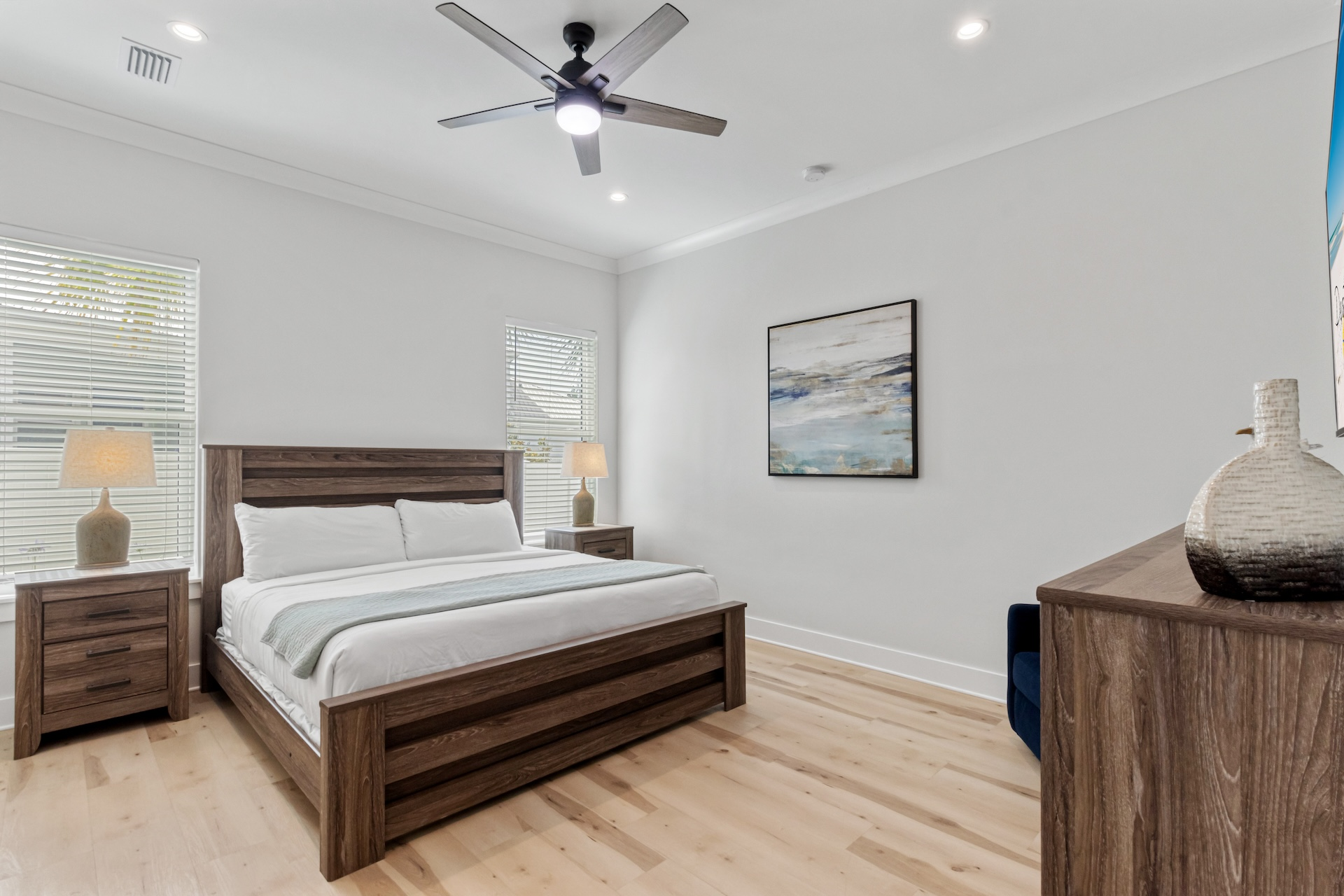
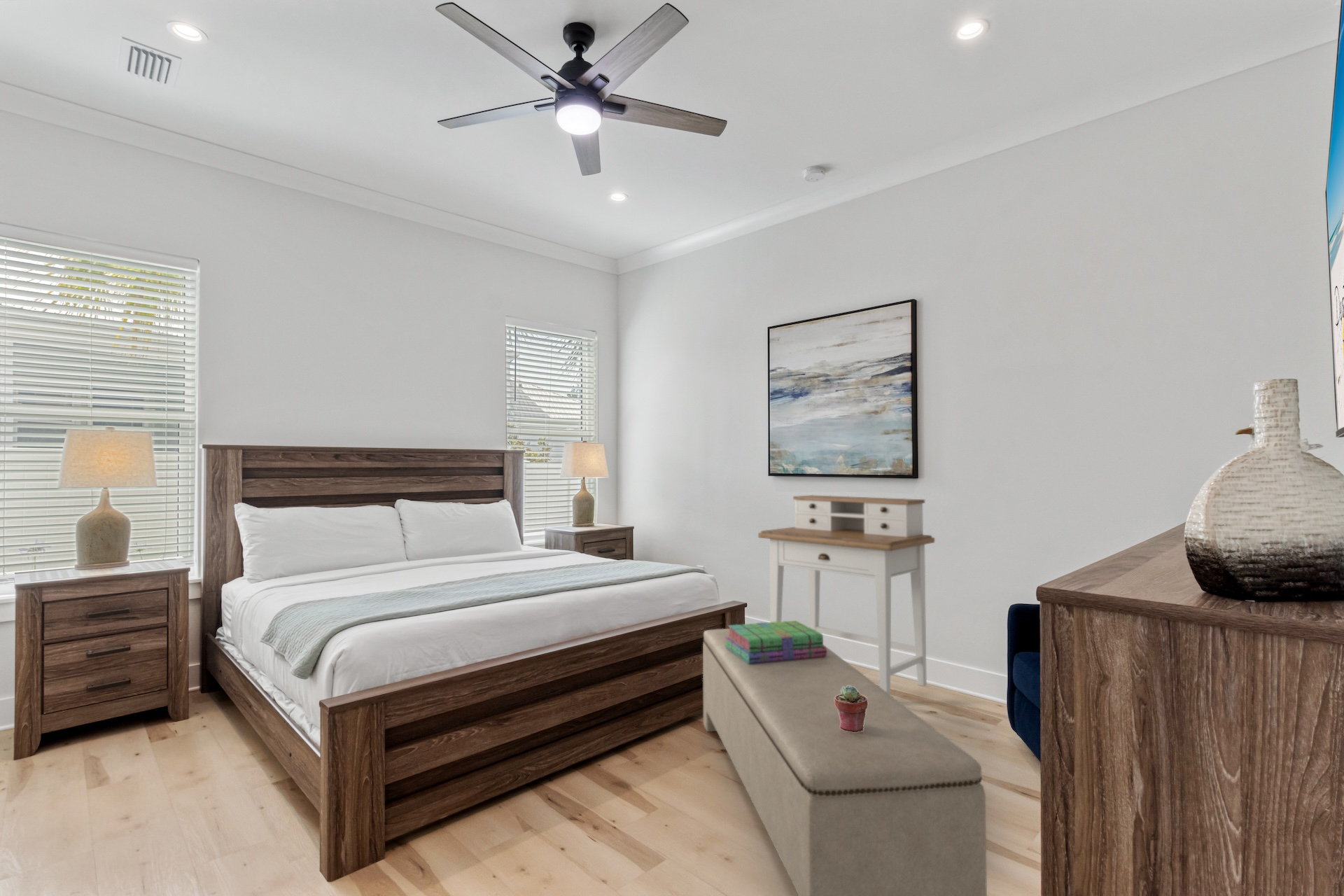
+ bench [702,628,988,896]
+ desk [757,494,935,695]
+ stack of books [724,620,827,664]
+ potted succulent [834,685,868,732]
